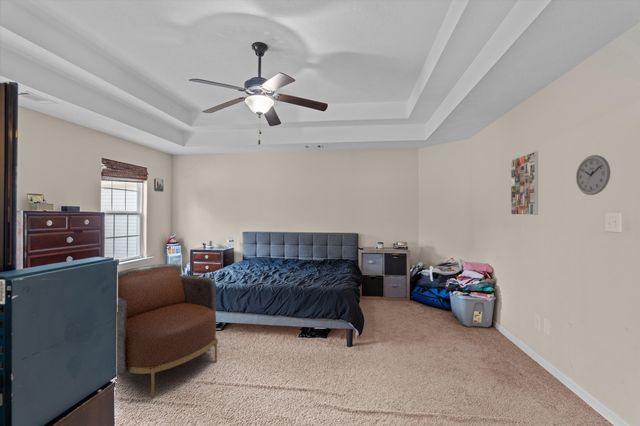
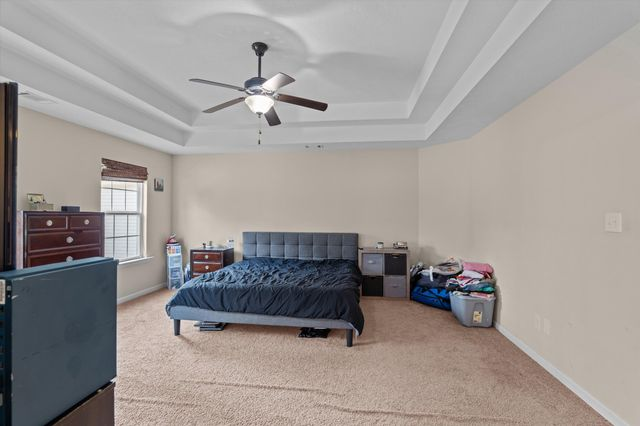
- wall clock [575,154,611,196]
- armchair [116,262,219,399]
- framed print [510,151,539,216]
